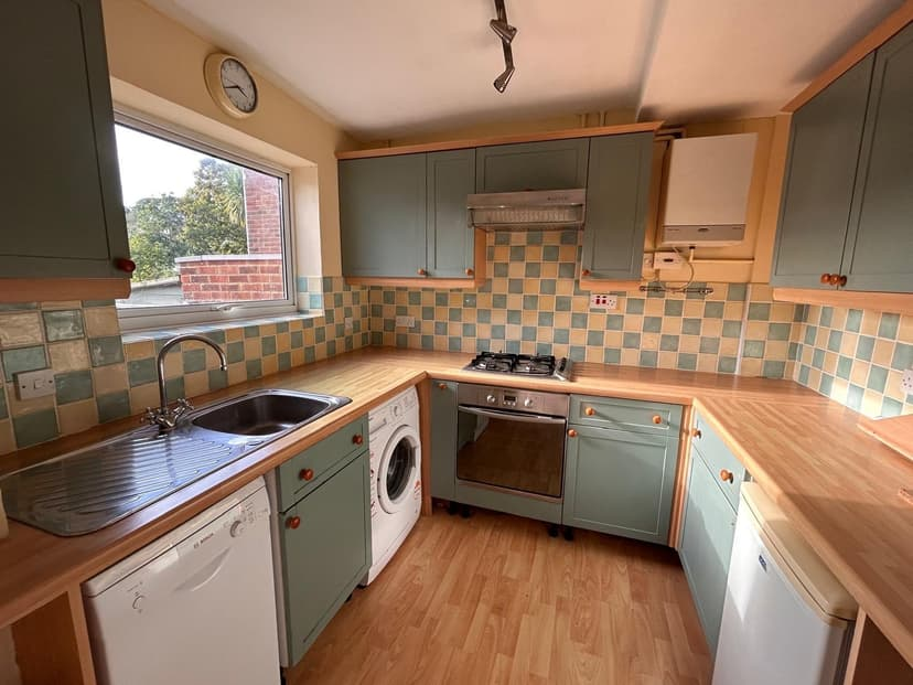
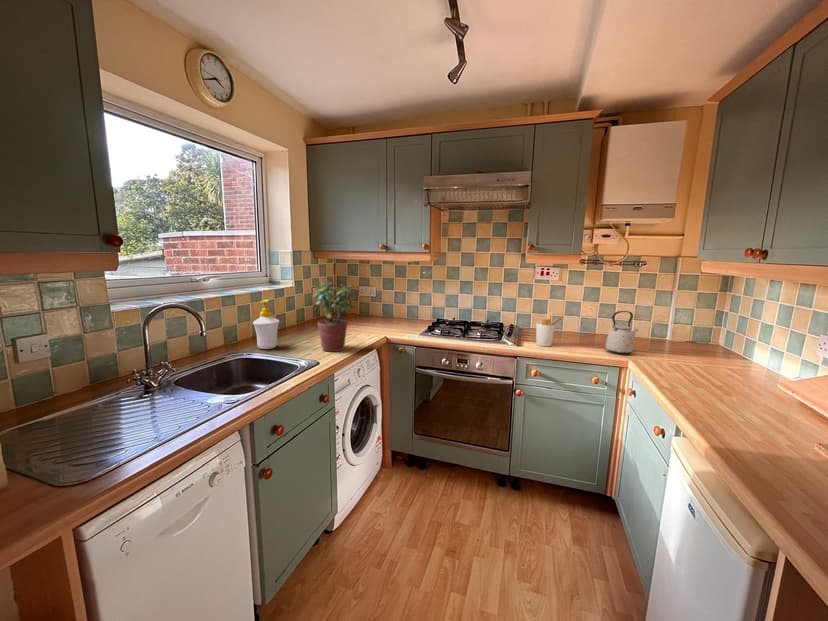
+ potted plant [311,281,357,353]
+ soap bottle [252,299,280,350]
+ kettle [604,310,639,355]
+ utensil holder [535,312,564,347]
